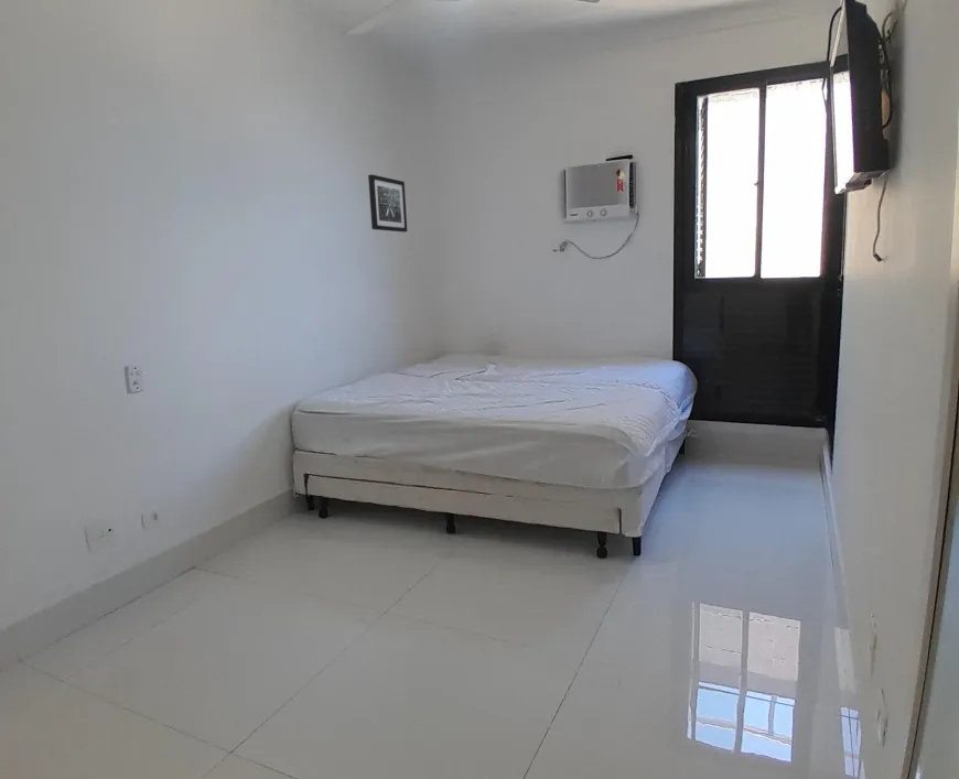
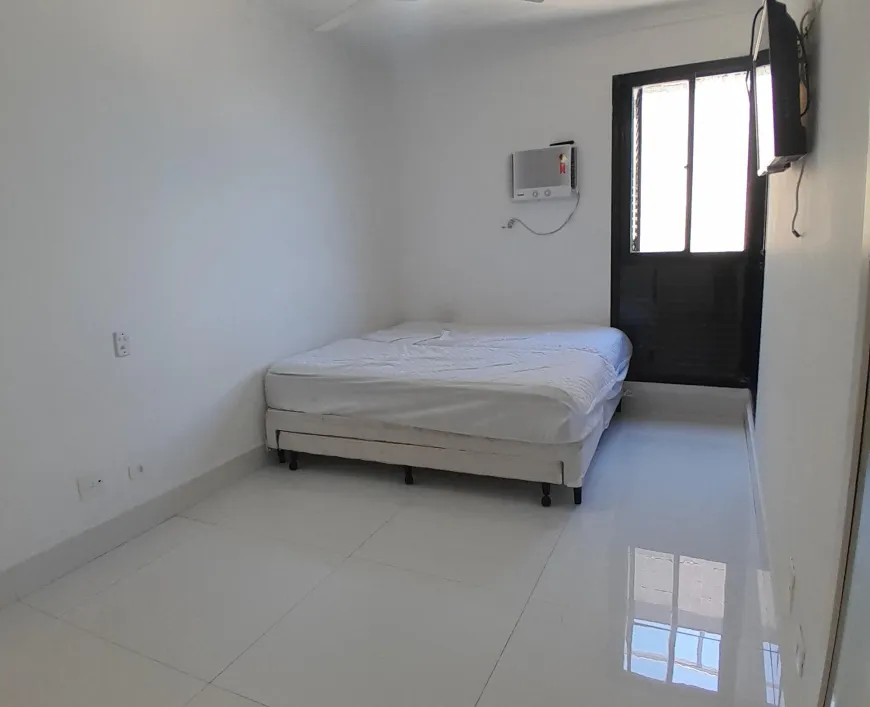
- wall art [367,173,408,234]
